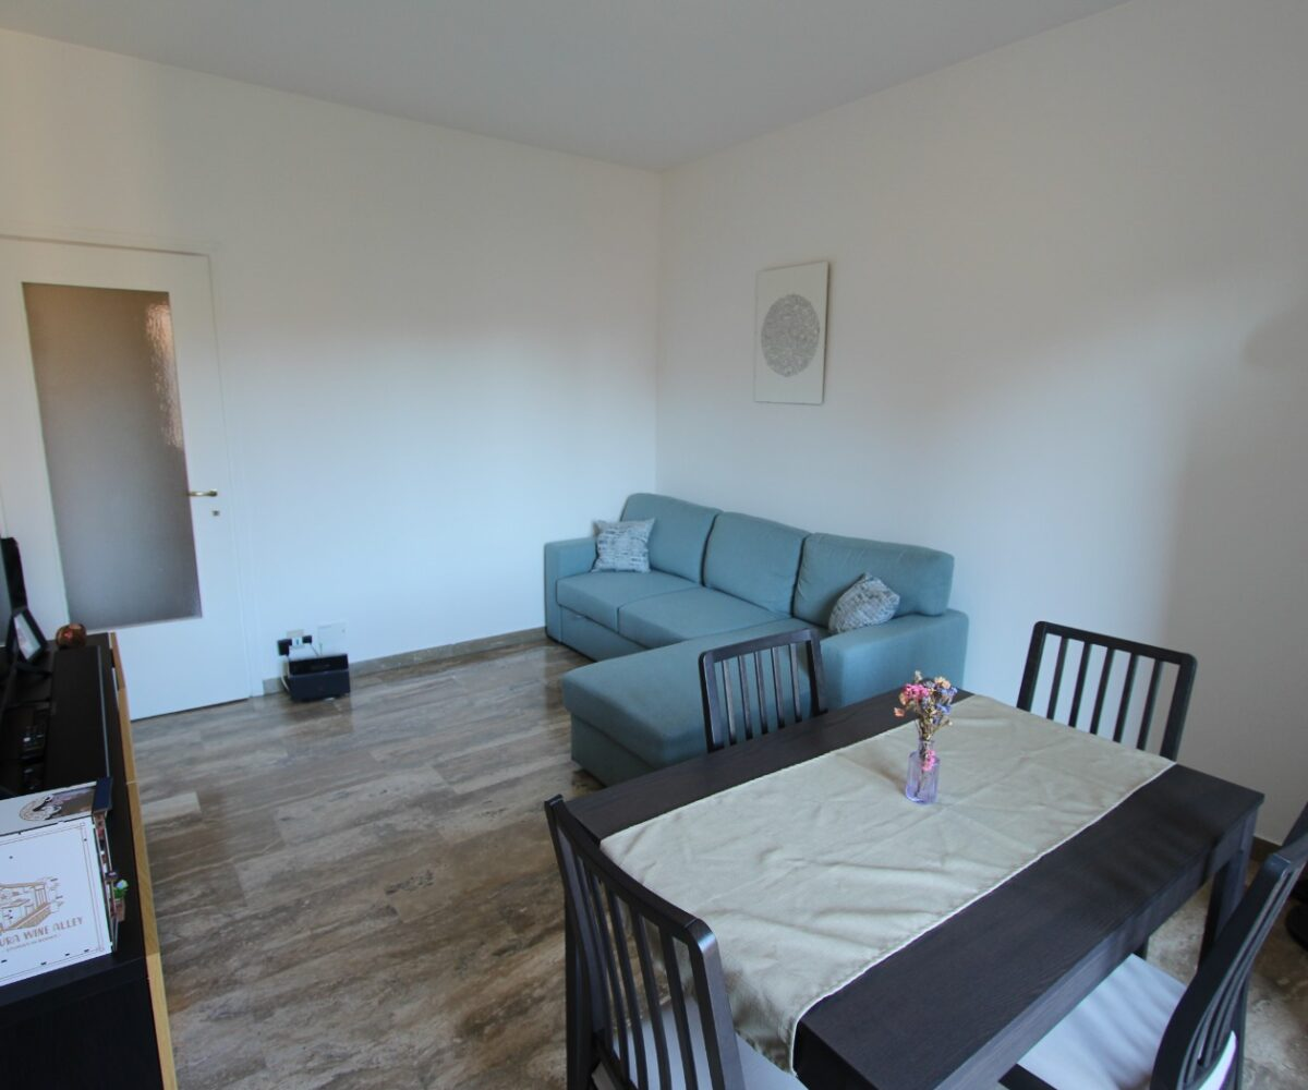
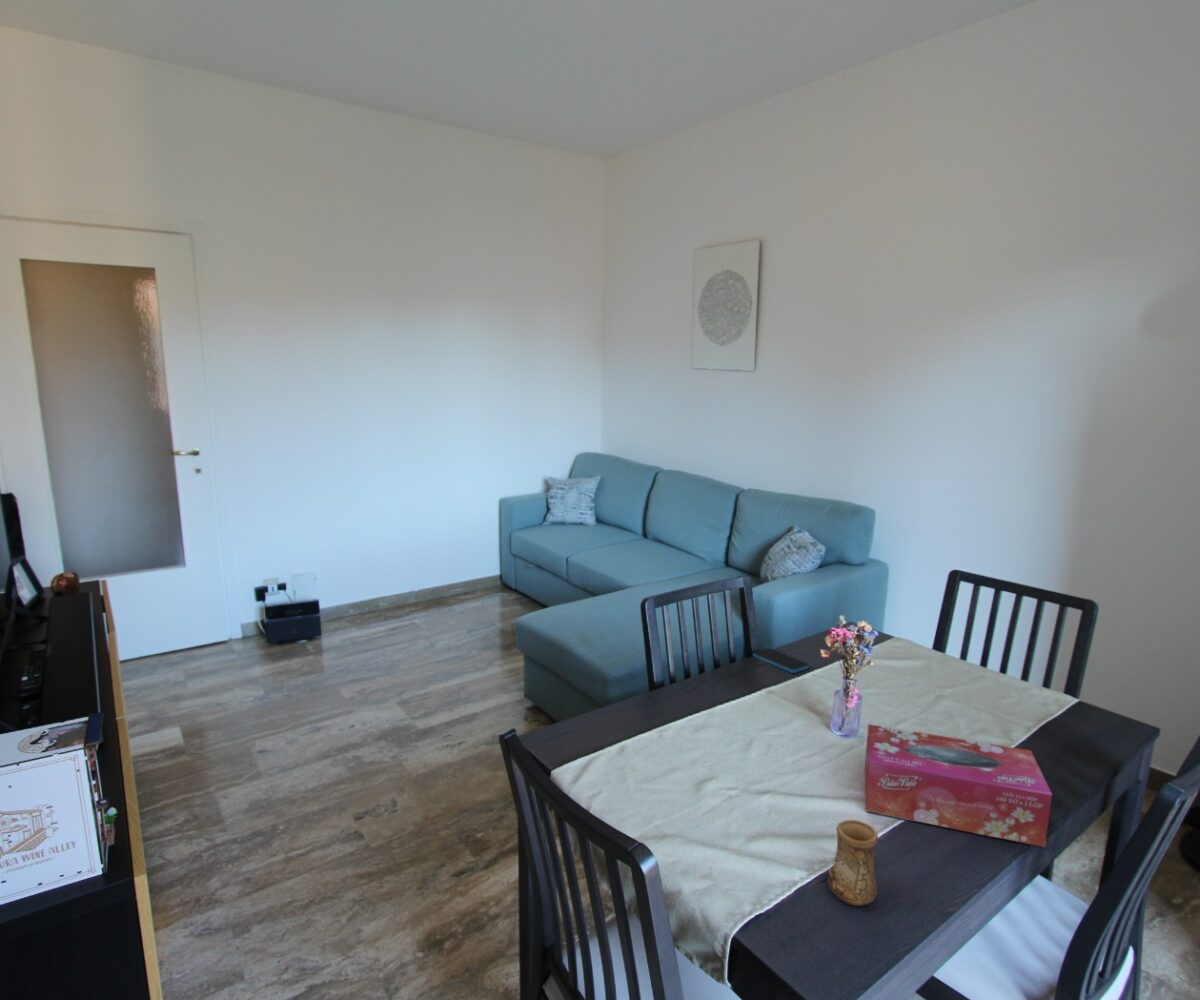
+ cup [827,819,879,907]
+ smartphone [752,647,810,674]
+ tissue box [864,723,1053,848]
